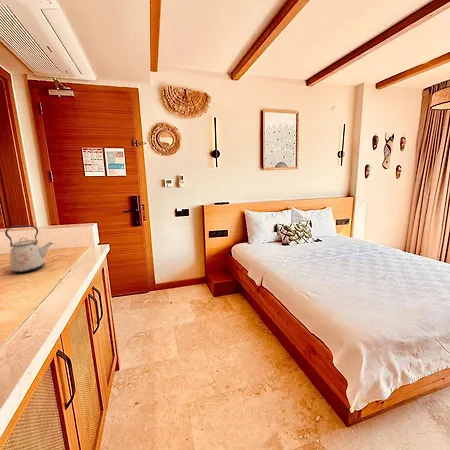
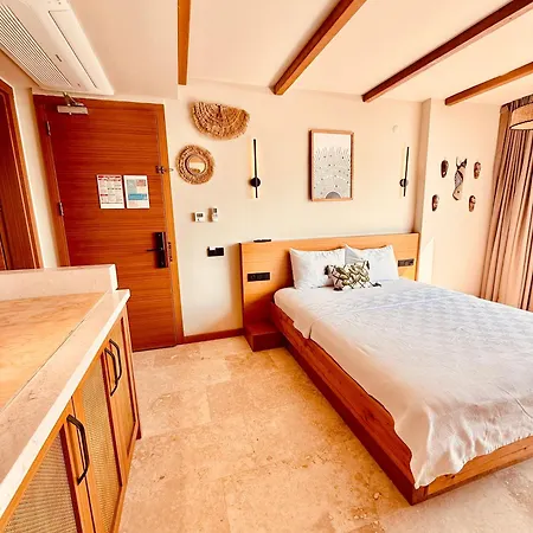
- kettle [4,224,54,273]
